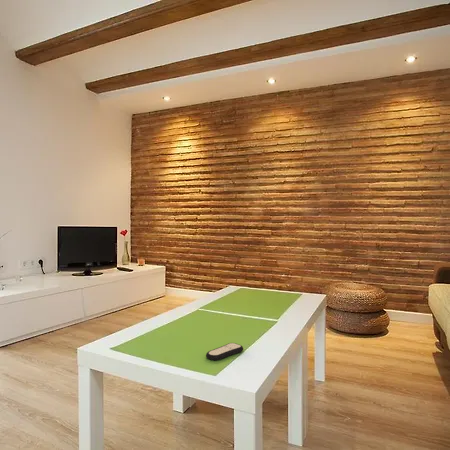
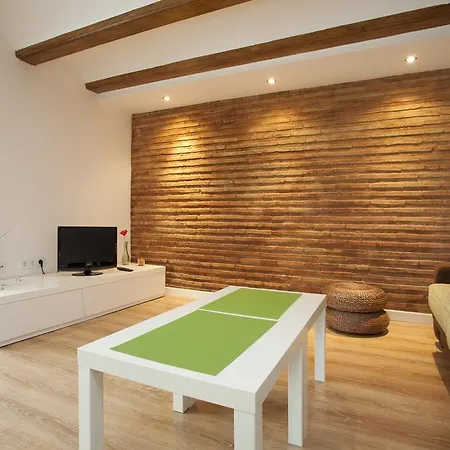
- remote control [205,342,244,361]
